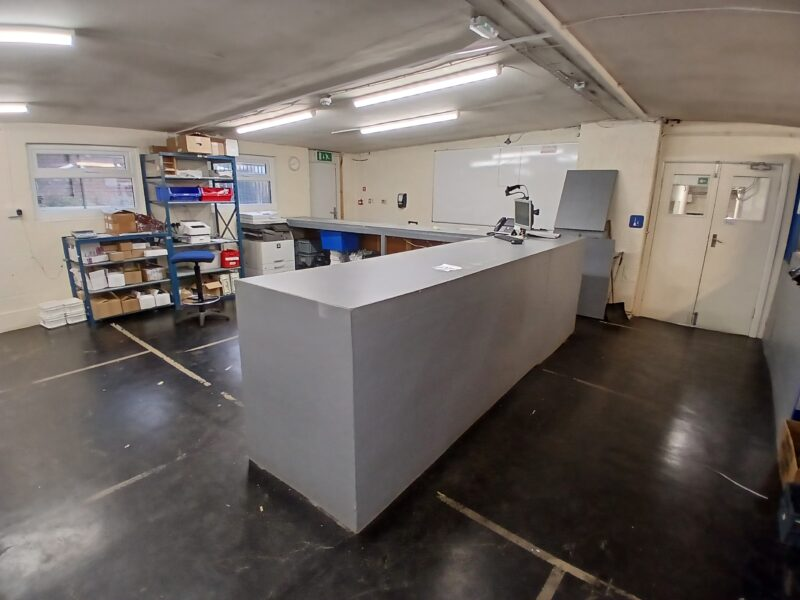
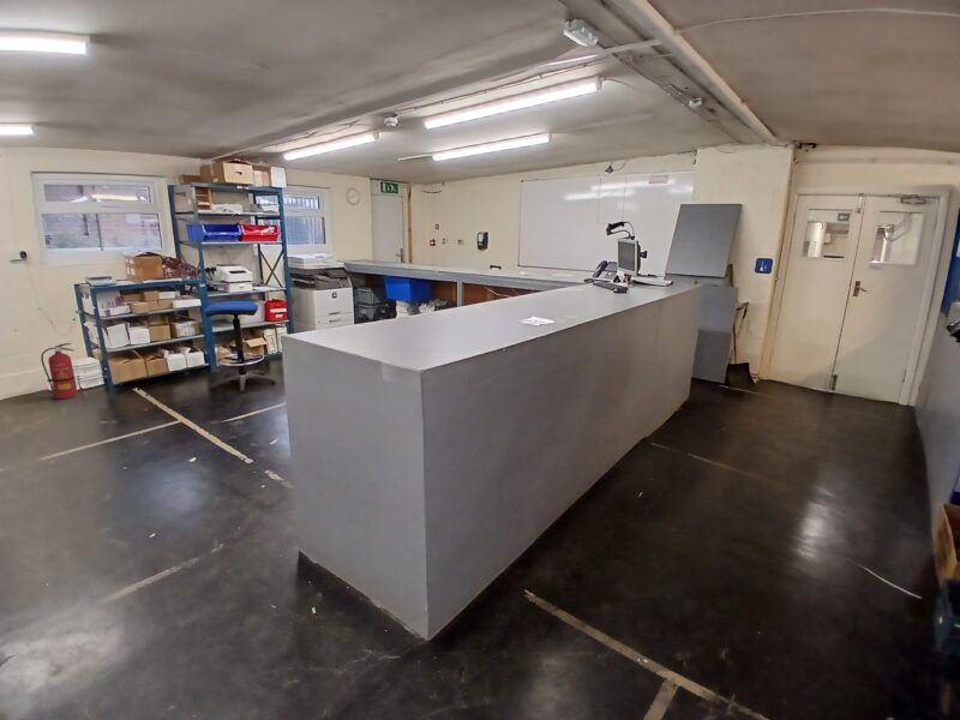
+ fire extinguisher [40,342,79,400]
